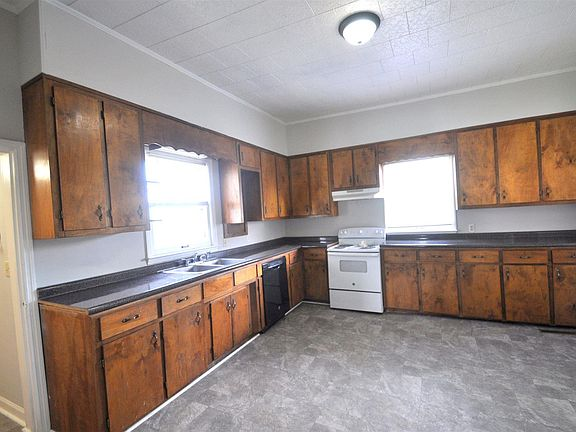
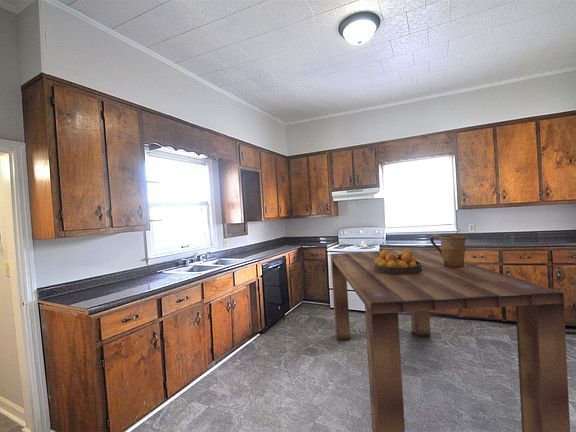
+ pitcher [429,233,468,268]
+ dining table [330,248,571,432]
+ fruit bowl [375,249,422,275]
